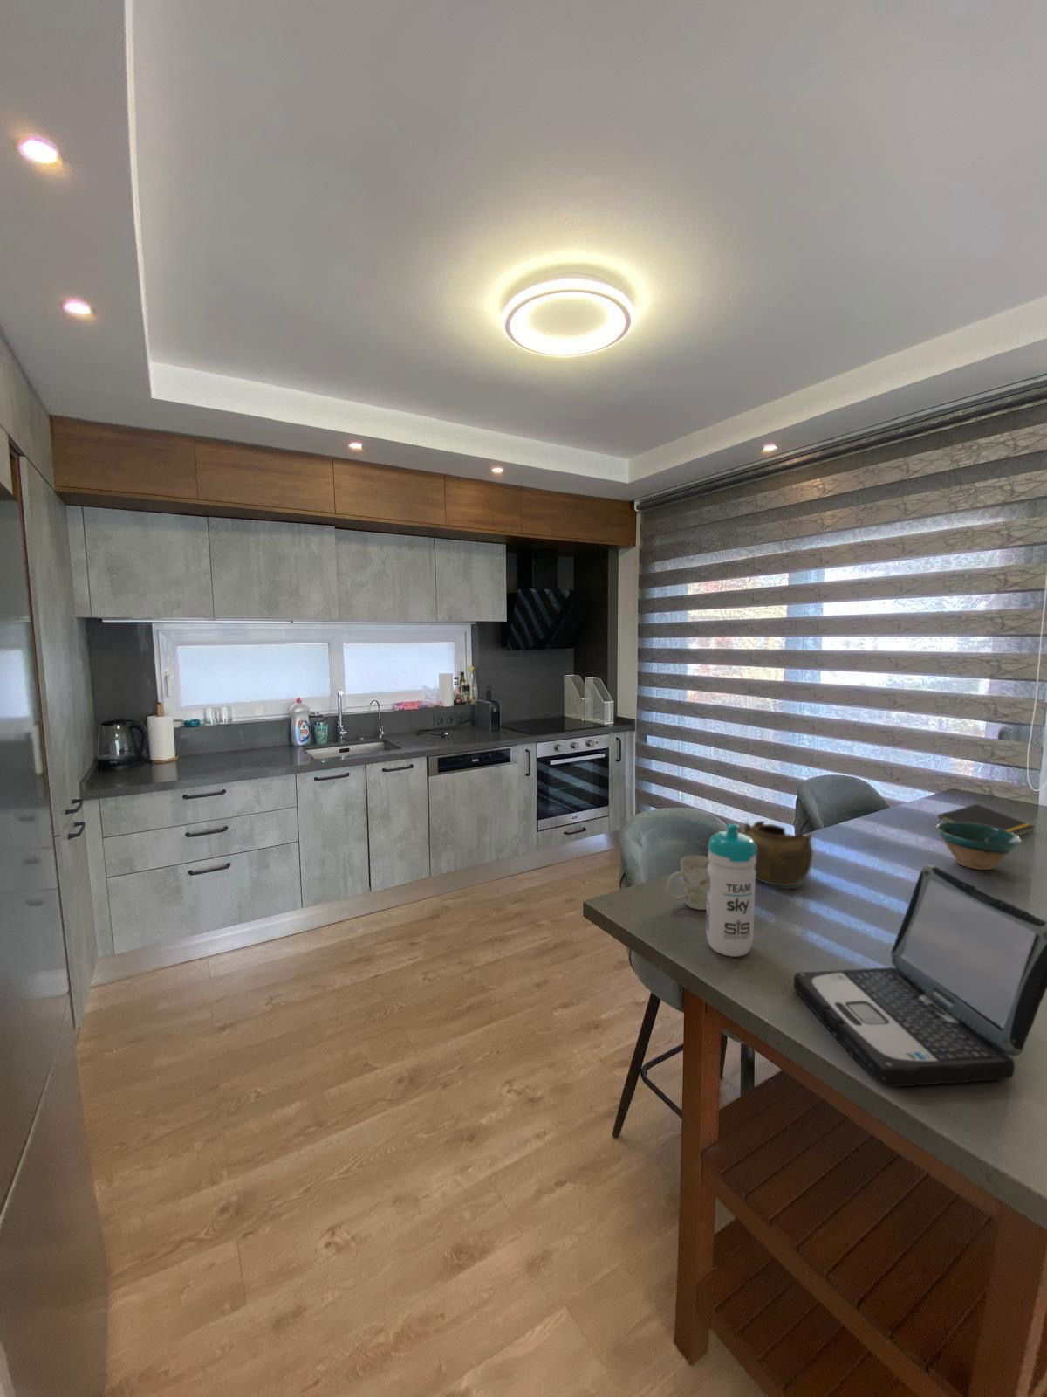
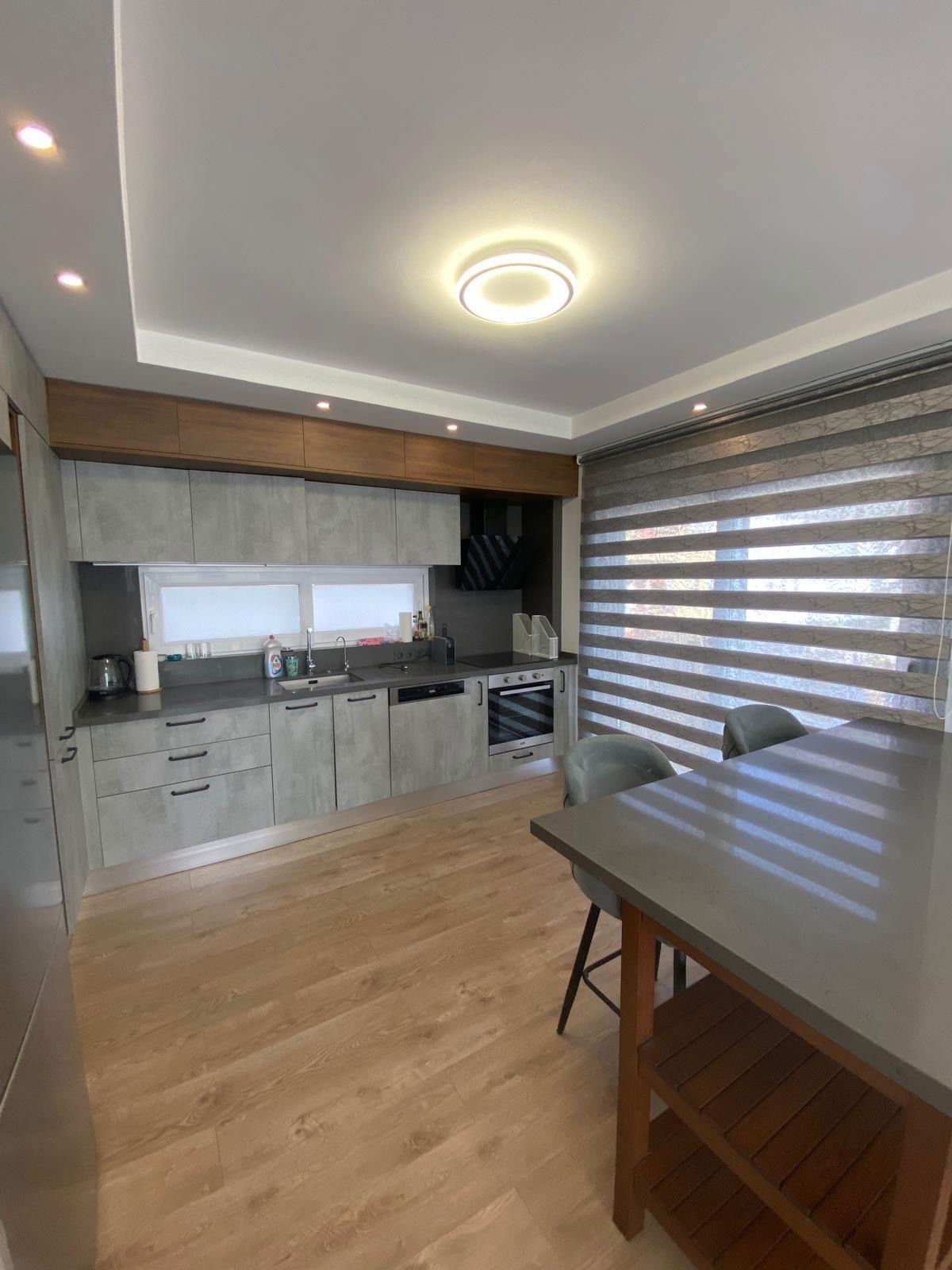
- teapot [737,820,813,887]
- mug [665,855,709,911]
- laptop [793,865,1047,1088]
- water bottle [705,823,757,958]
- bowl [935,822,1023,870]
- notepad [935,803,1036,836]
